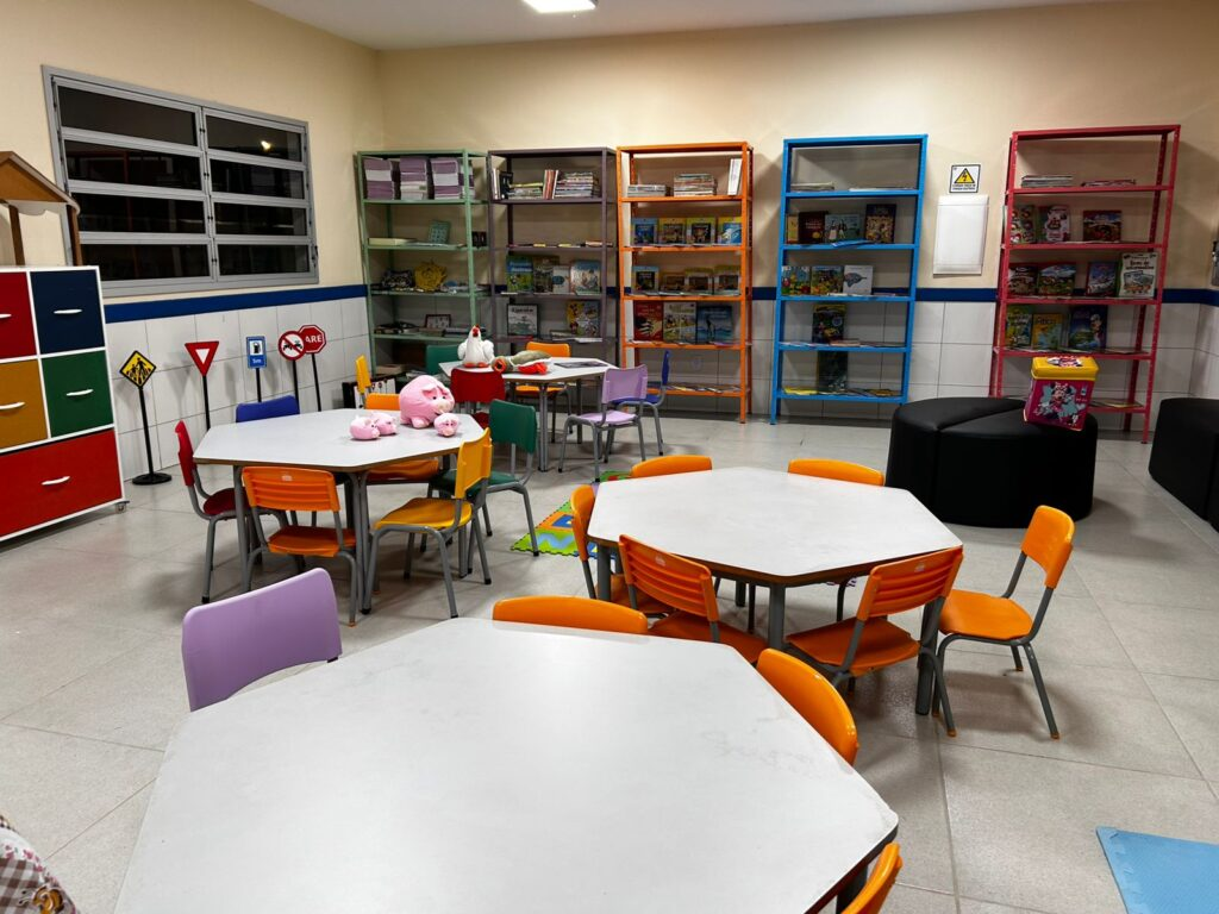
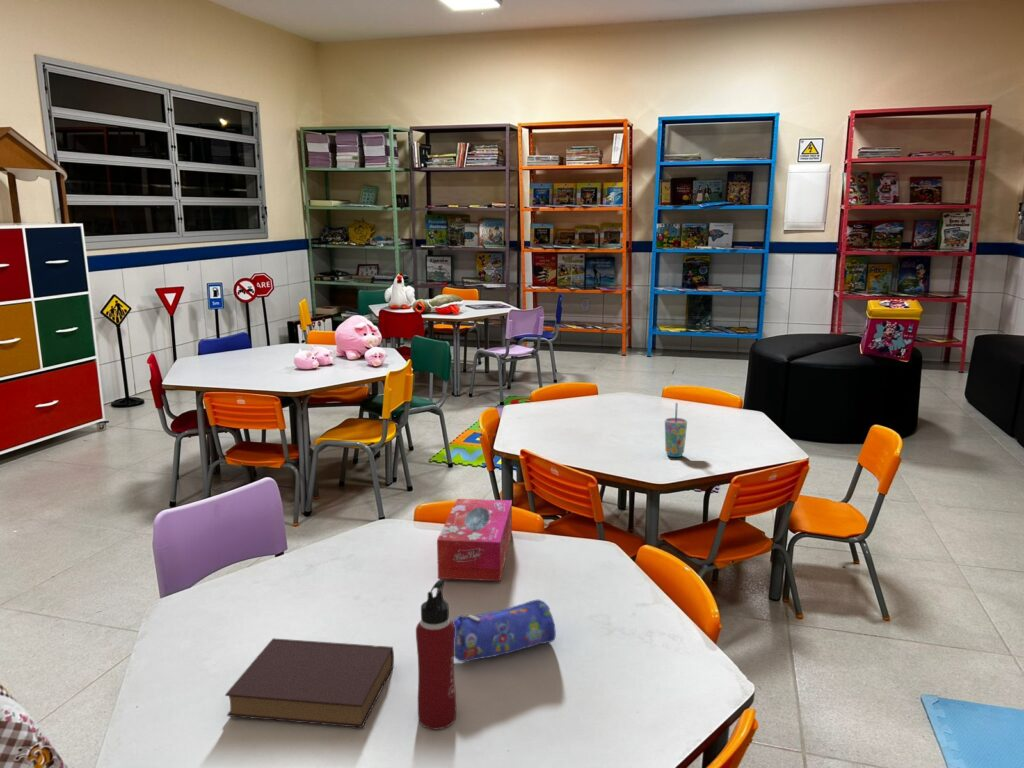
+ tissue box [436,498,513,582]
+ cup [664,402,688,458]
+ pencil case [452,599,557,663]
+ book [224,637,395,729]
+ water bottle [415,579,457,730]
